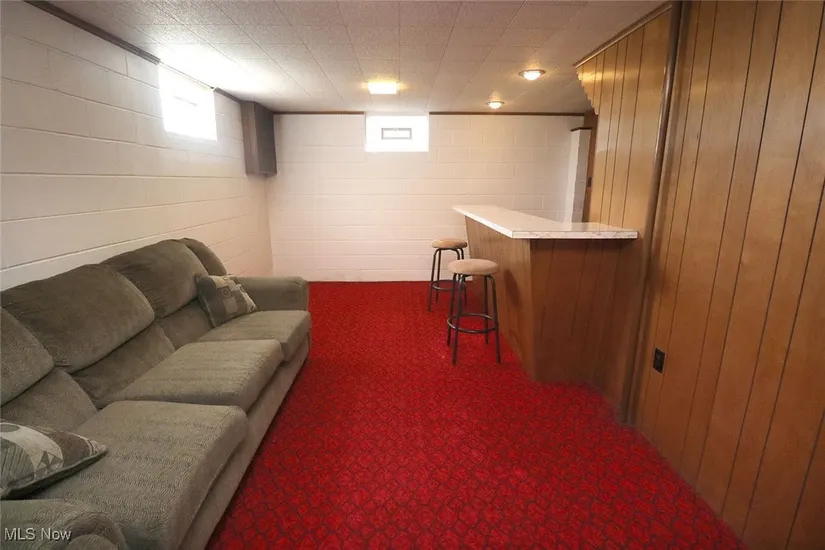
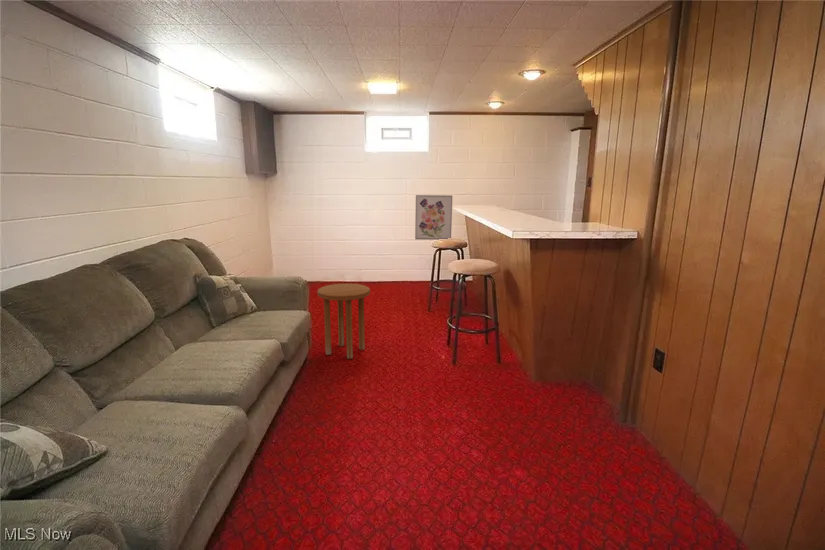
+ wall art [414,194,453,241]
+ side table [316,283,371,360]
